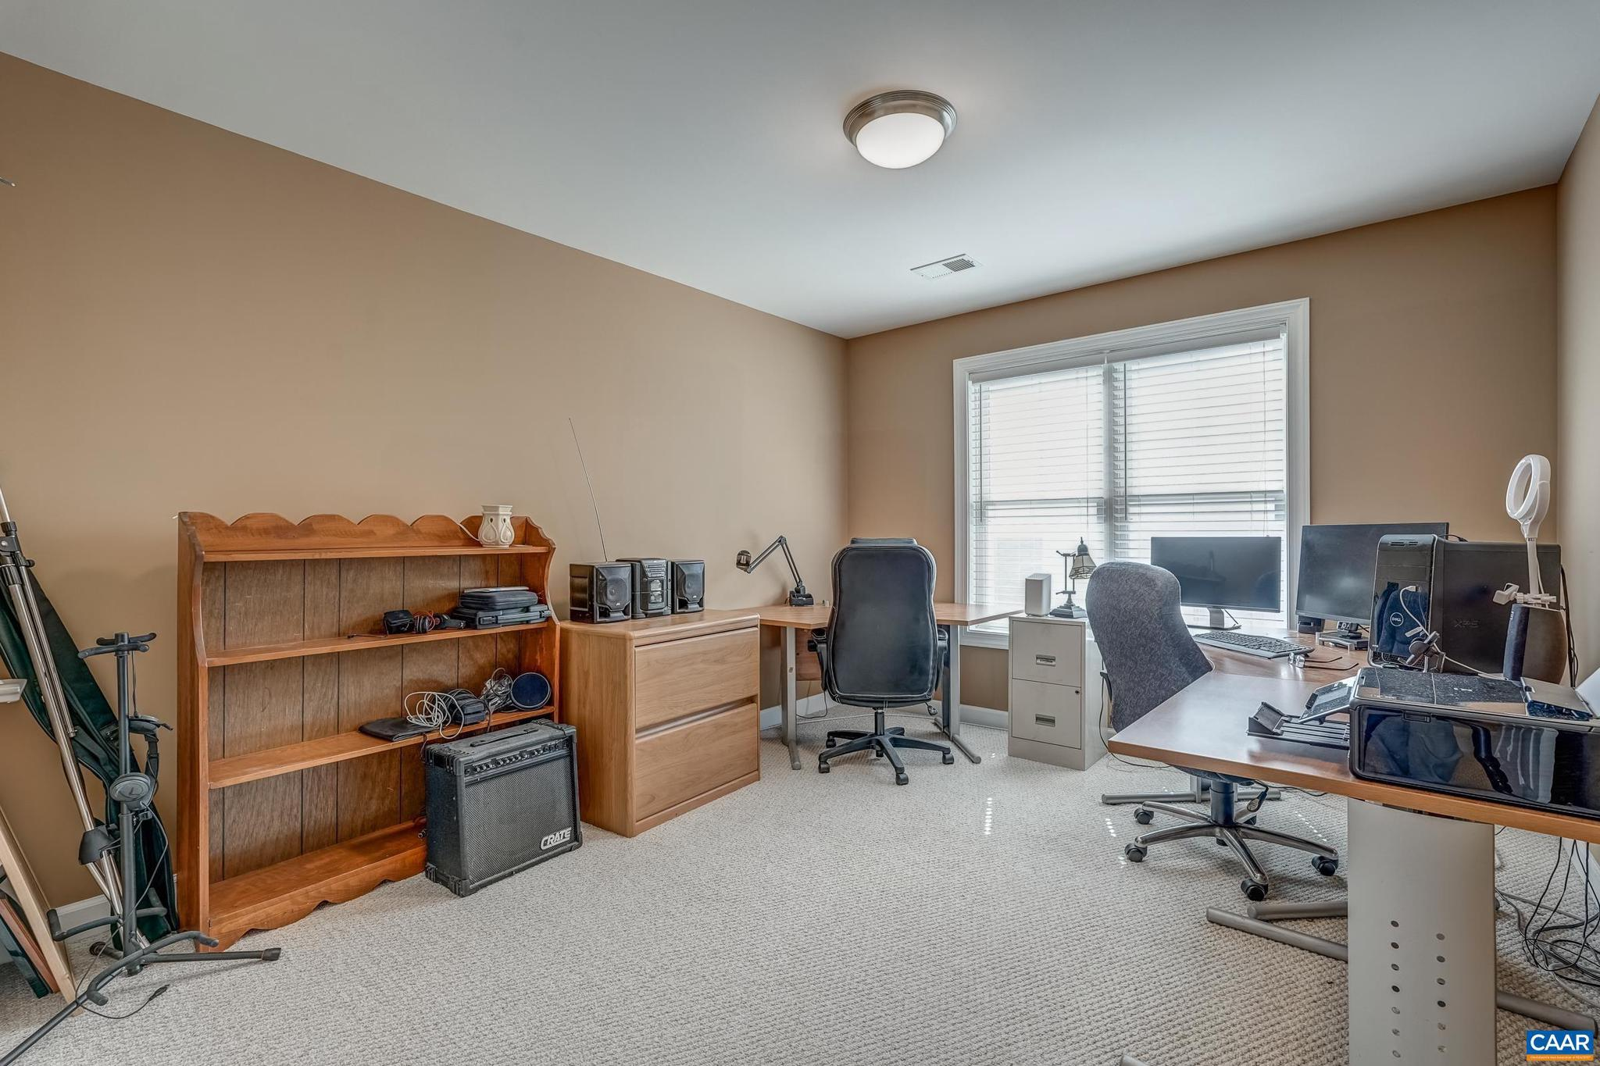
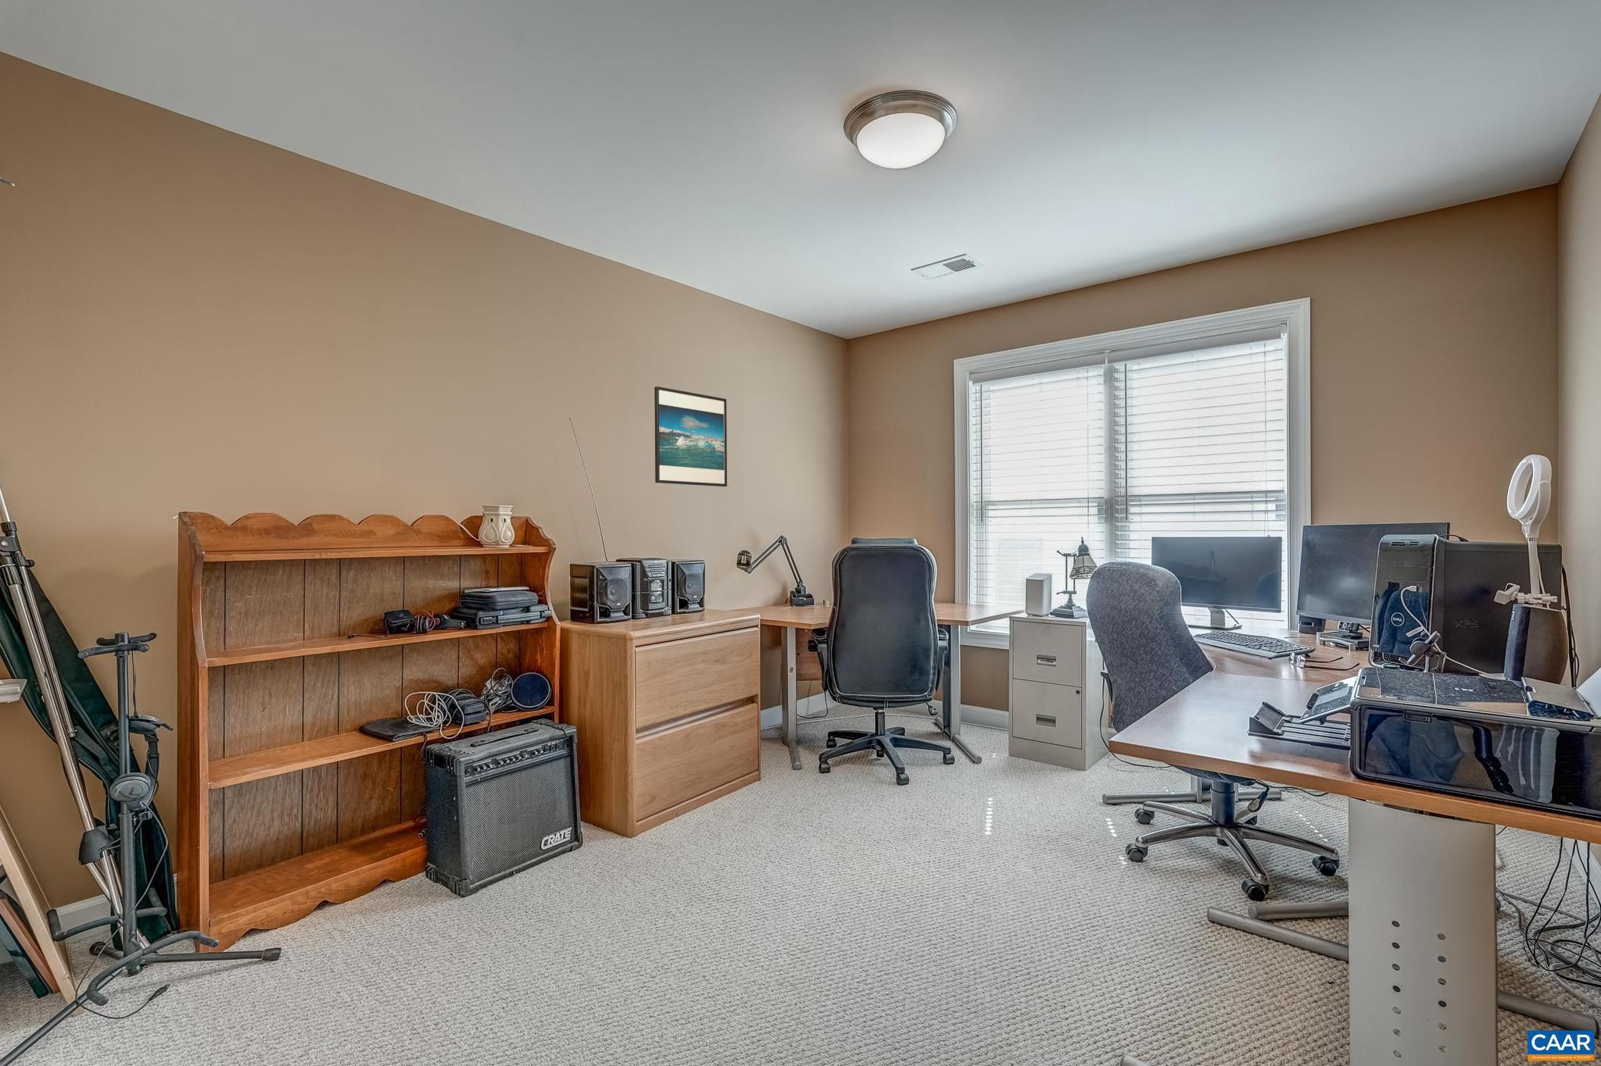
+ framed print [653,385,727,488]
